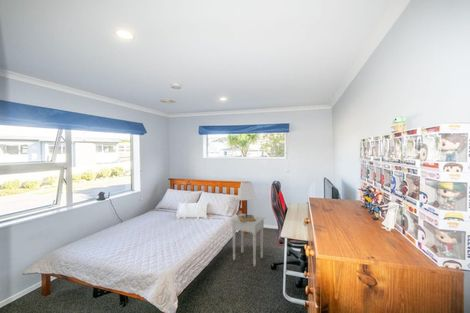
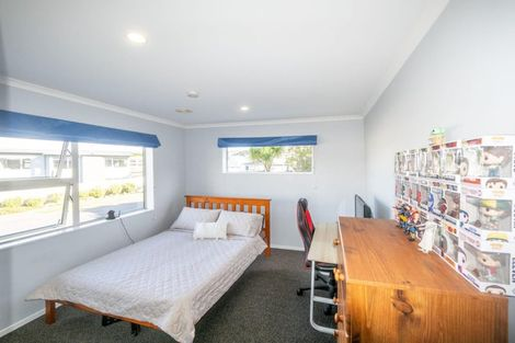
- nightstand [230,213,266,268]
- lamp [237,180,257,222]
